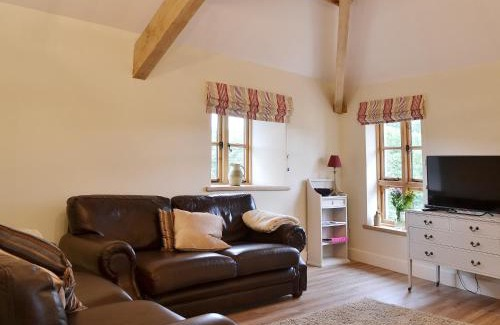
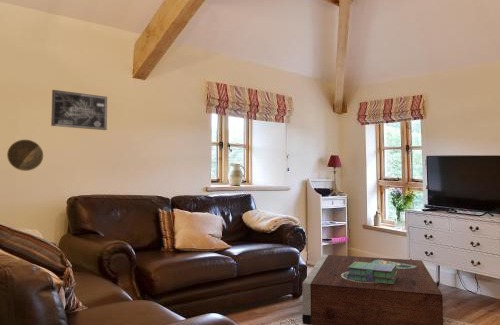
+ decorative plate [6,139,44,172]
+ stack of books [347,261,398,284]
+ wall art [50,89,108,131]
+ stereo [301,254,444,325]
